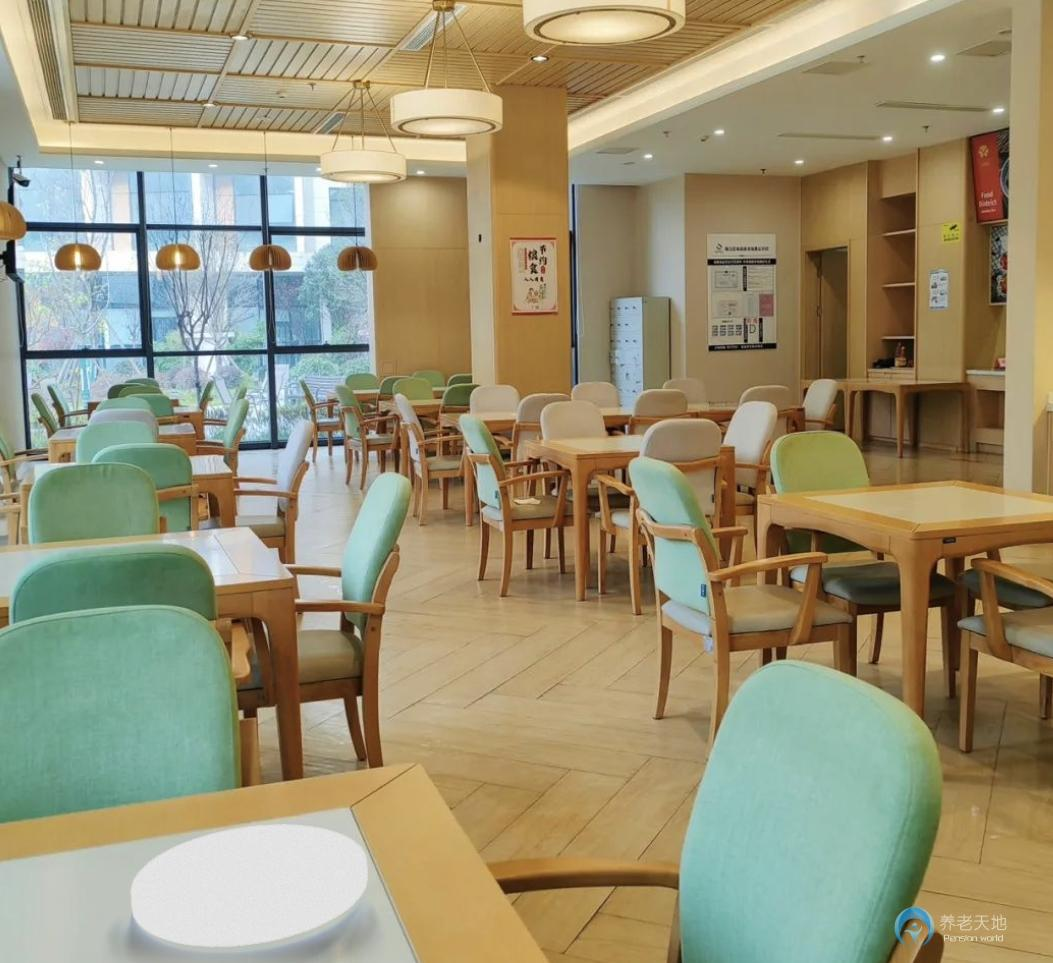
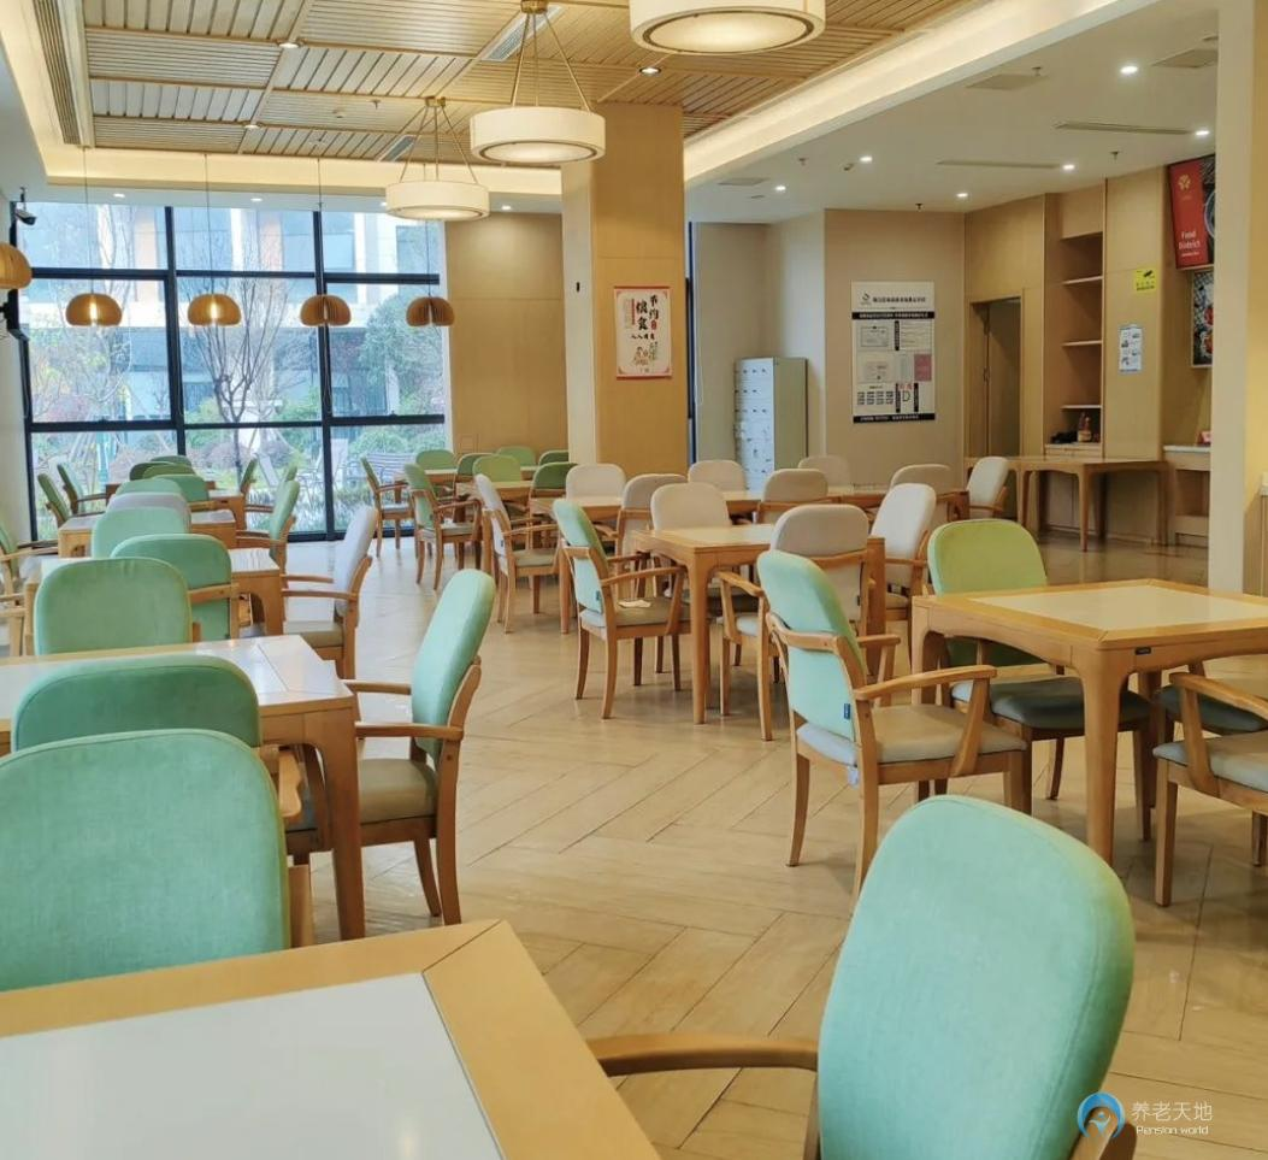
- plate [130,824,369,948]
